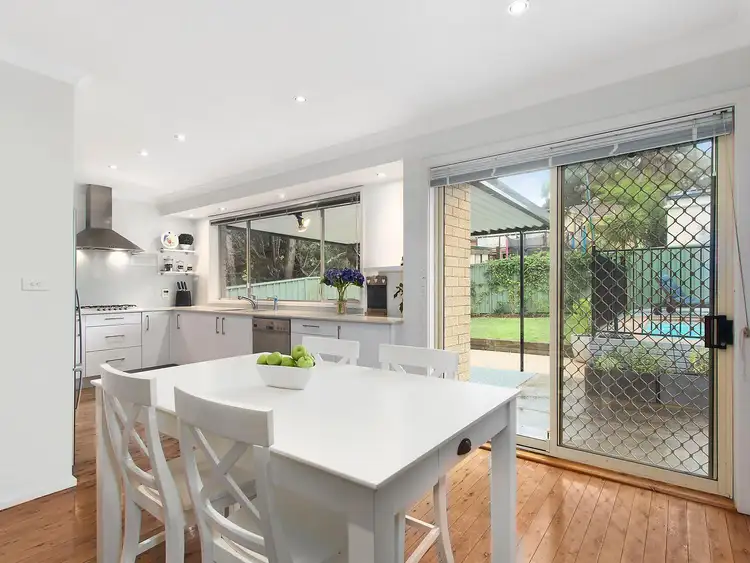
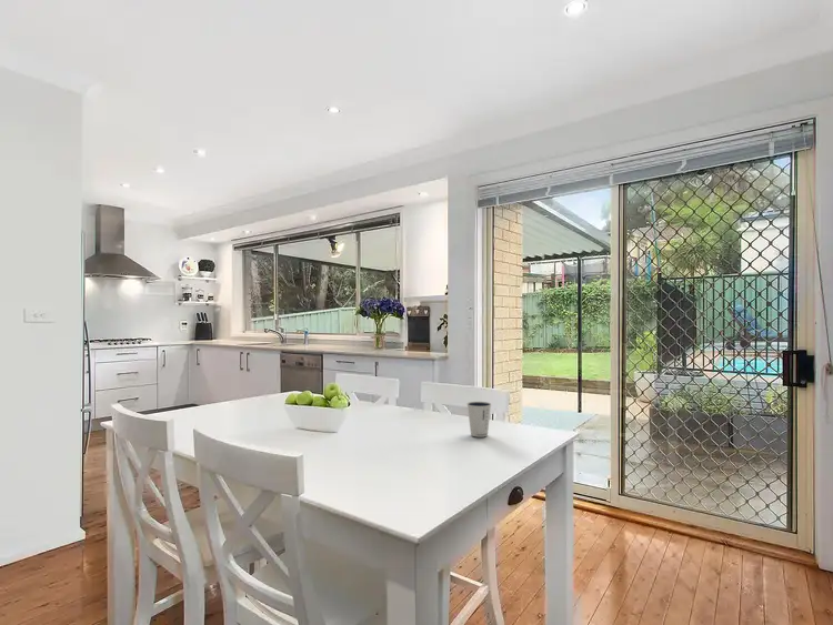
+ dixie cup [465,401,492,437]
